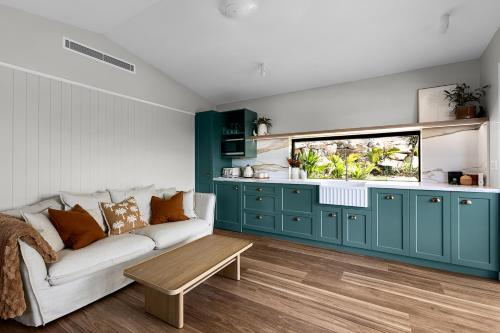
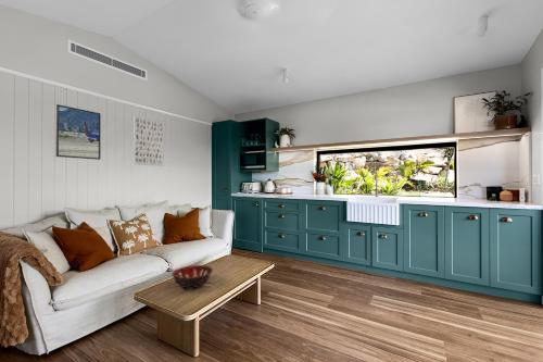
+ decorative bowl [171,264,214,289]
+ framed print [55,103,102,161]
+ wall art [132,115,164,167]
